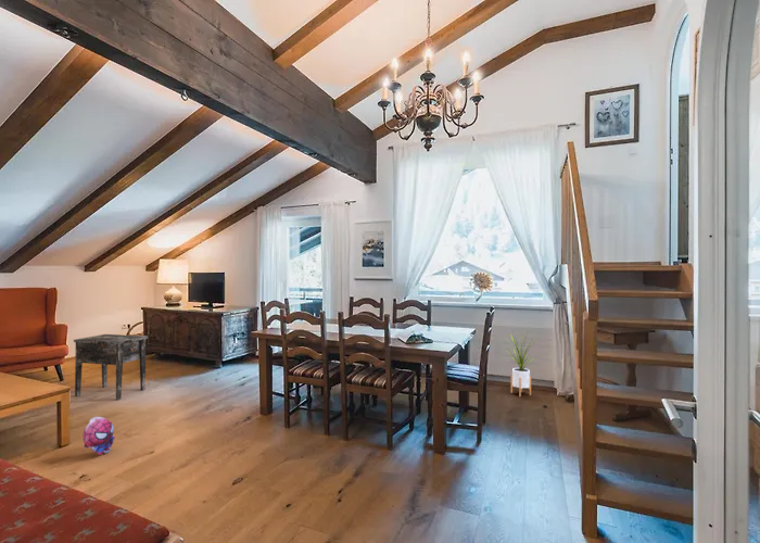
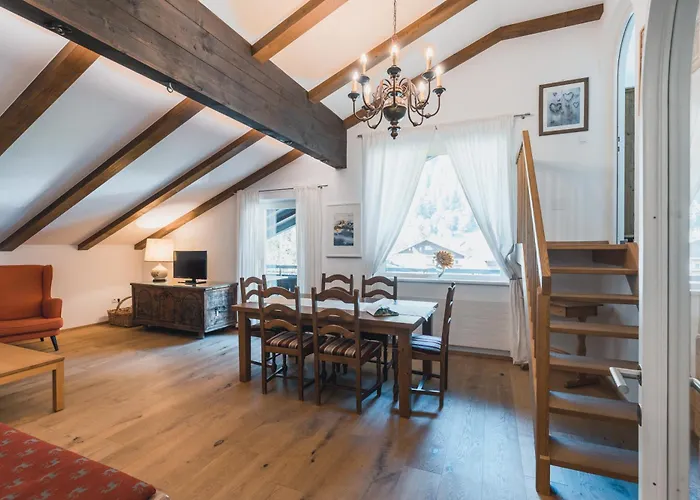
- side table [73,333,149,401]
- plush toy [81,416,116,457]
- house plant [505,329,540,397]
